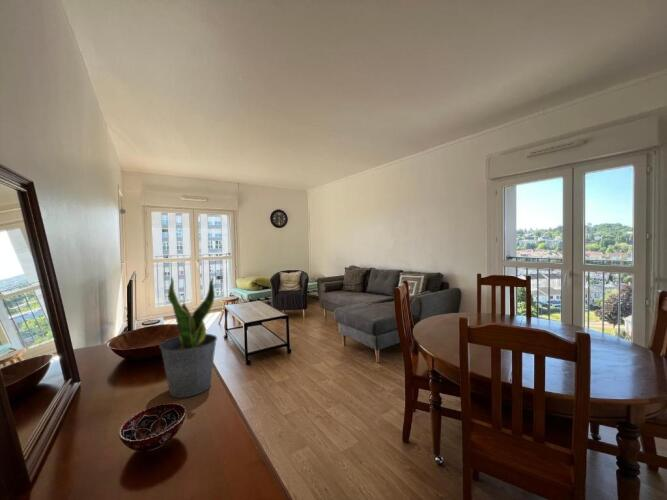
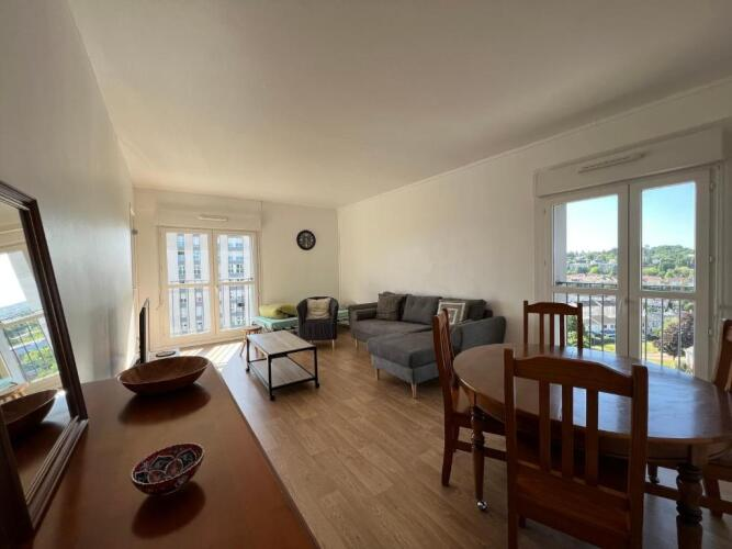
- potted plant [159,276,218,399]
